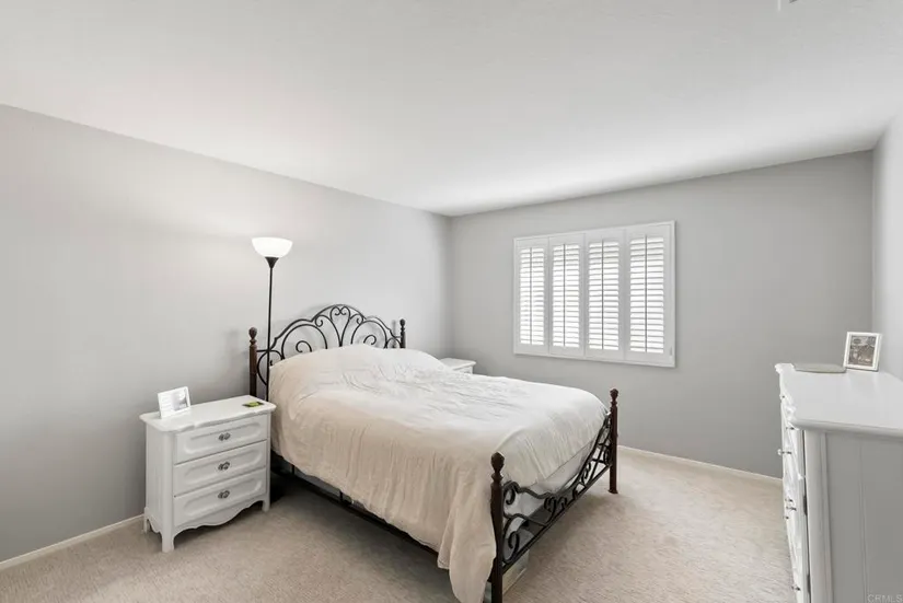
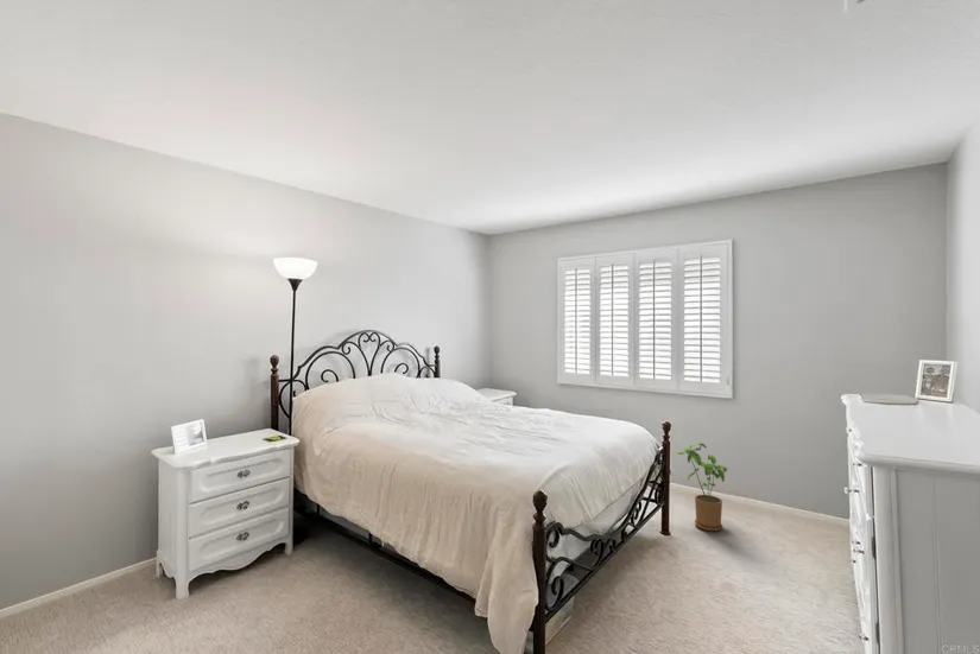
+ house plant [675,442,728,532]
